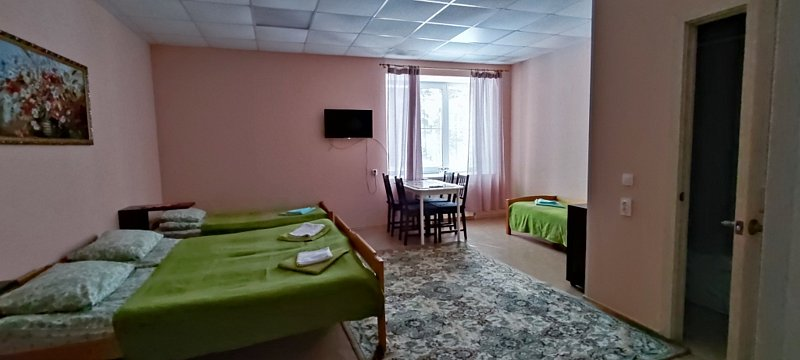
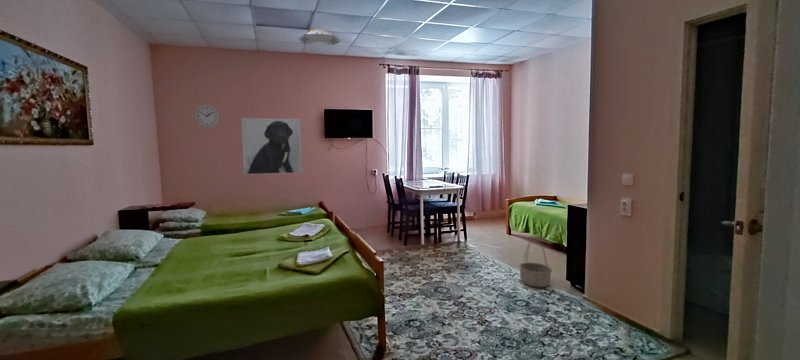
+ wall clock [193,104,221,129]
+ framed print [241,117,302,175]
+ ceiling light fixture [298,28,342,46]
+ basket [518,239,553,289]
